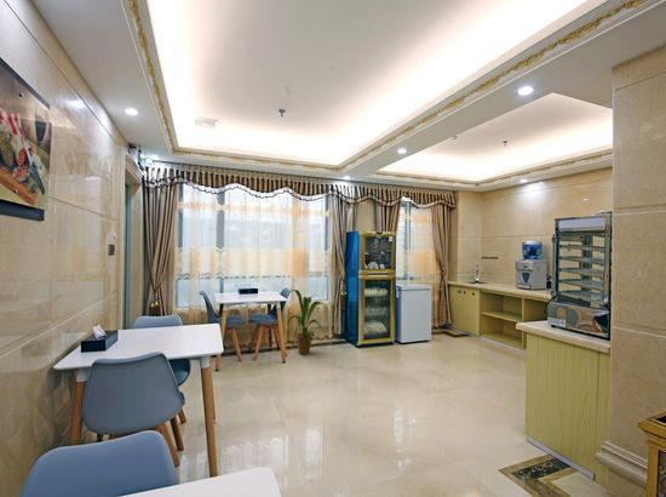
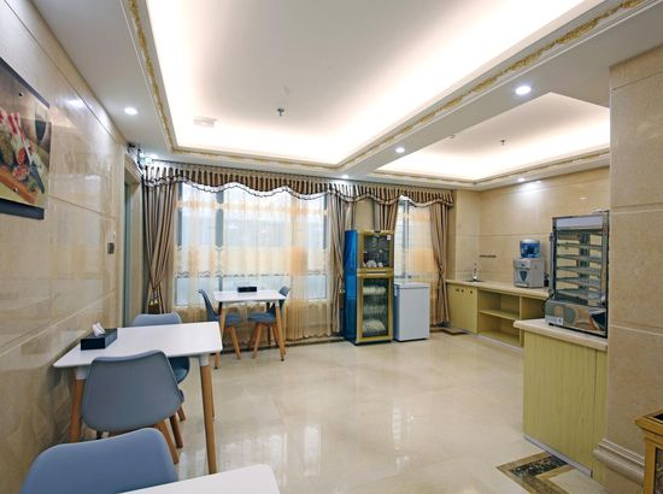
- house plant [286,289,327,355]
